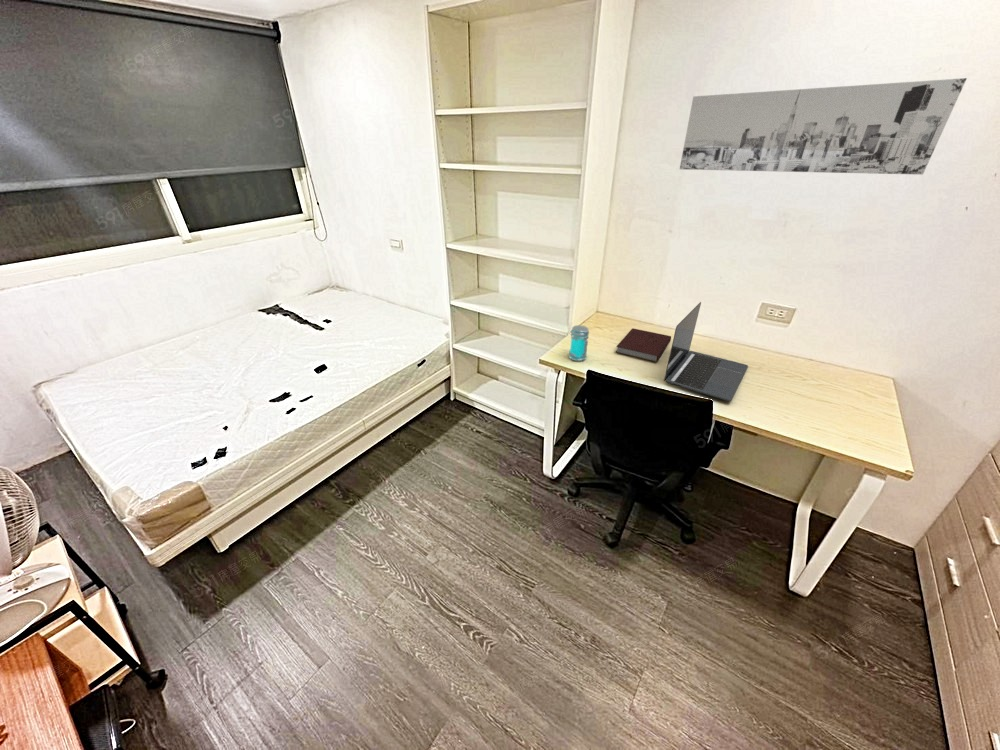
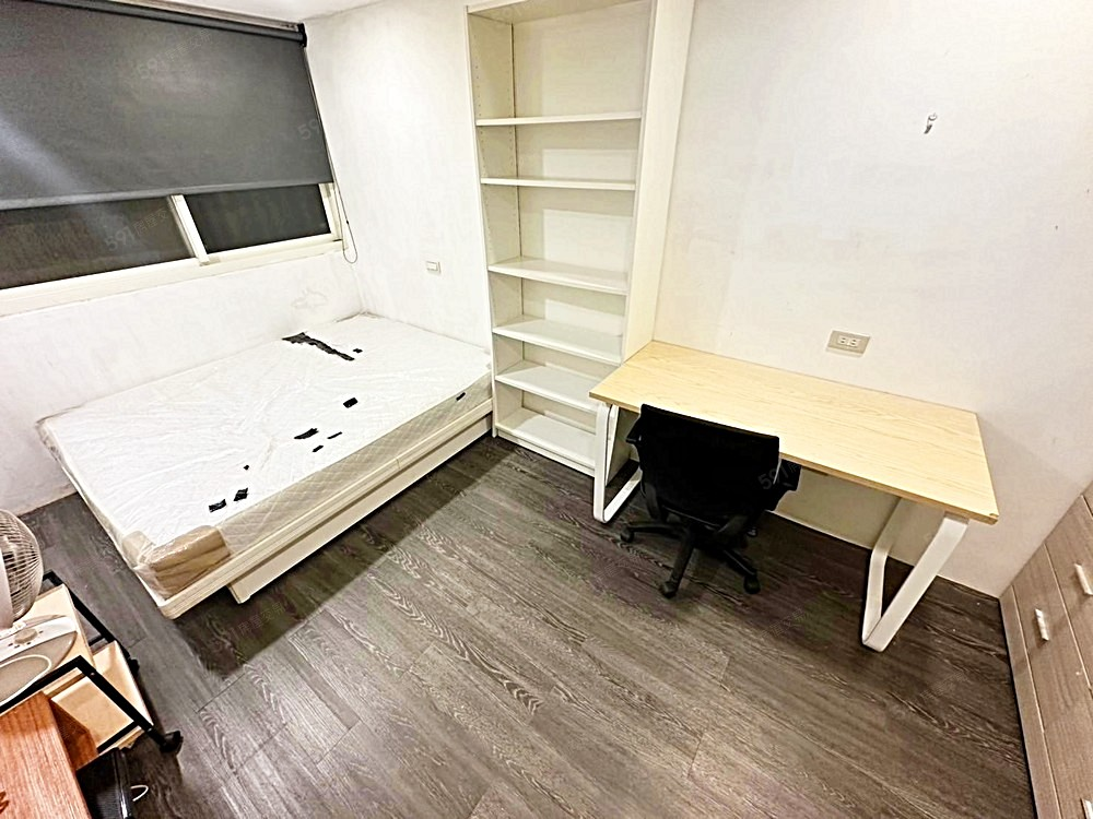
- jar [568,324,590,362]
- notebook [615,327,672,363]
- laptop [663,301,749,402]
- wall art [679,77,968,176]
